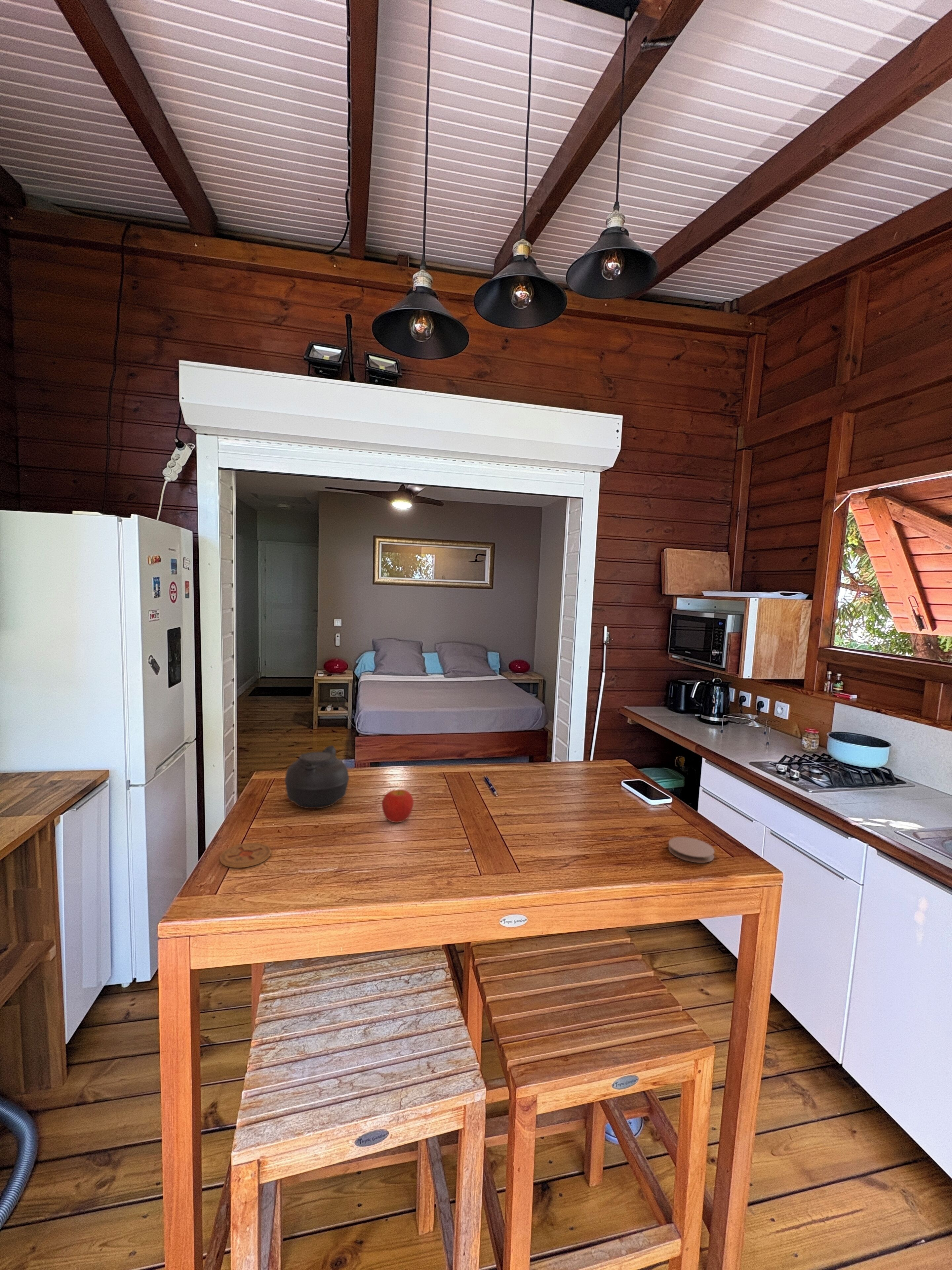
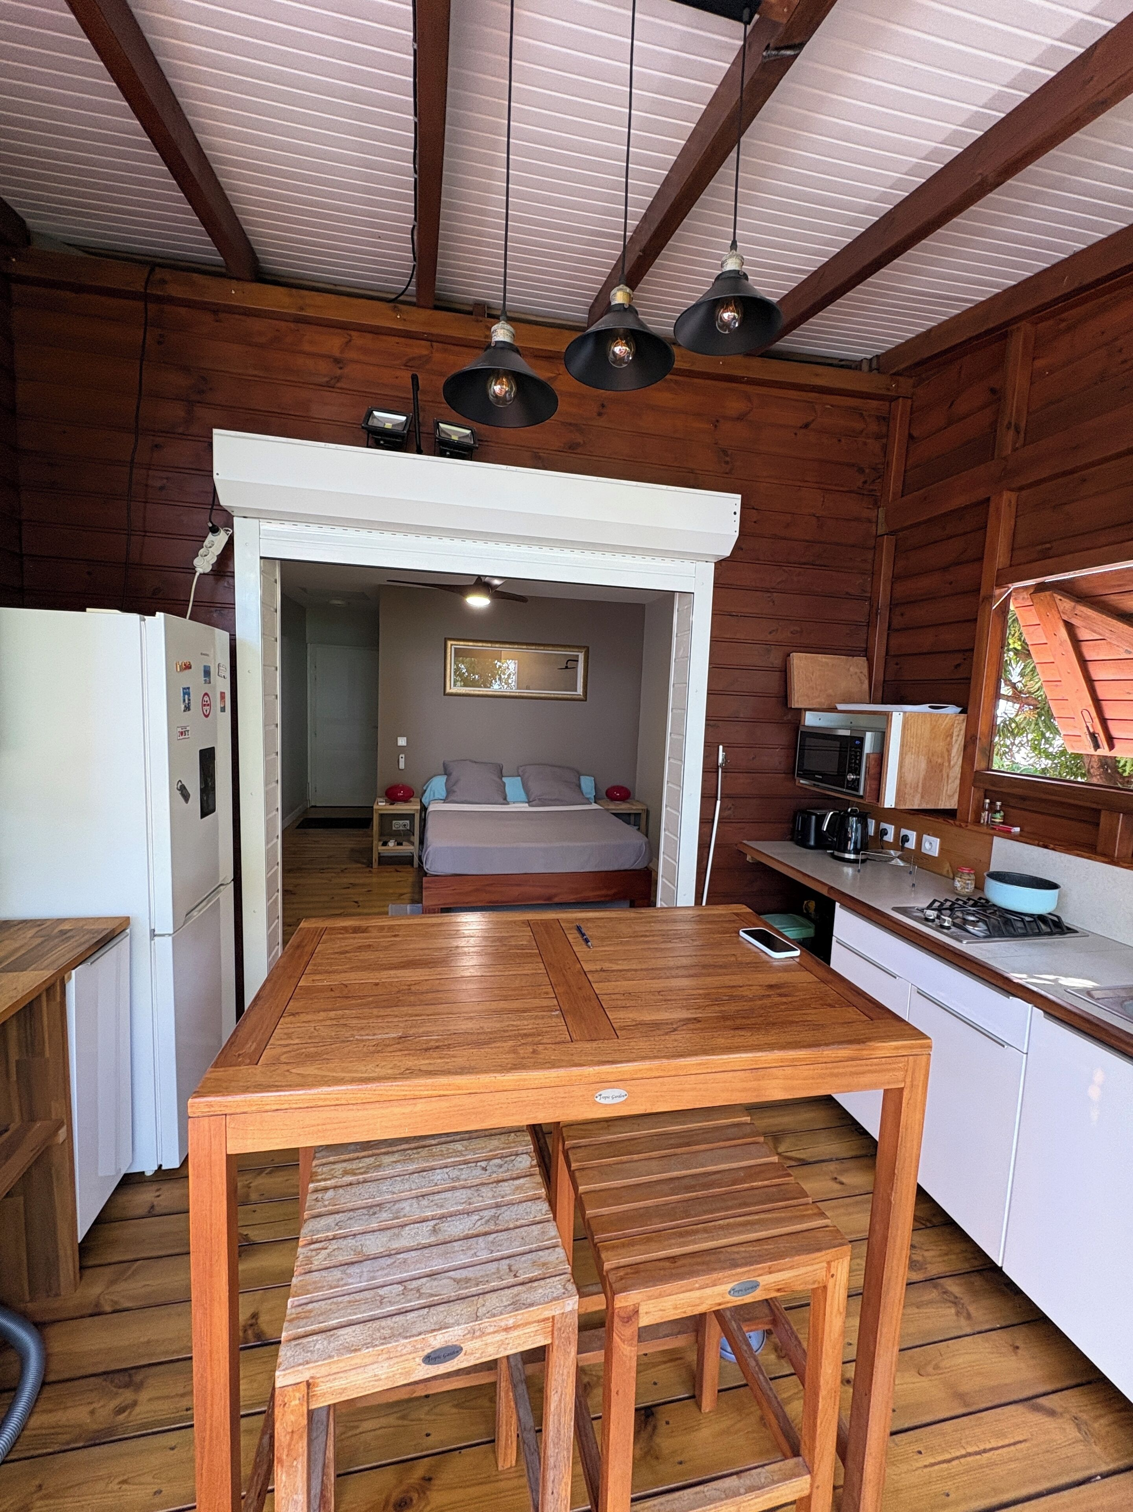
- coaster [668,837,715,863]
- teapot [279,745,349,809]
- apple [381,789,414,823]
- coaster [219,842,271,868]
